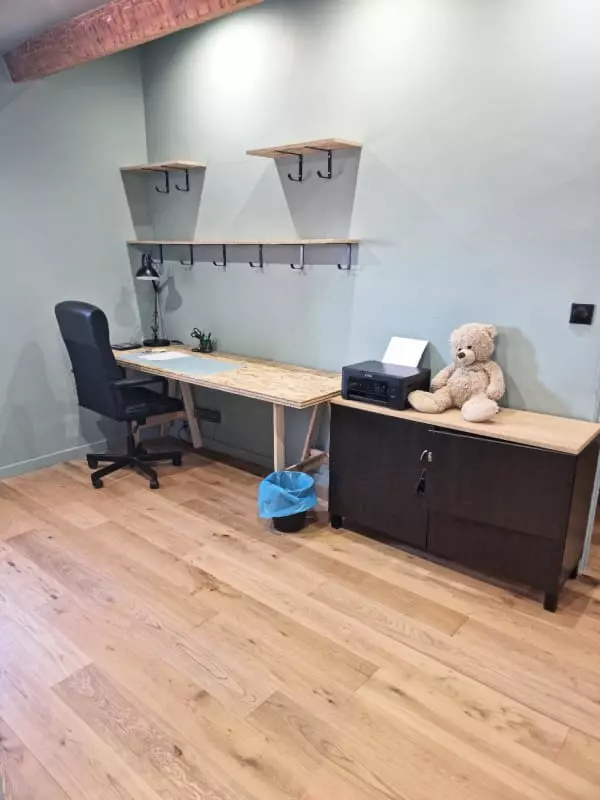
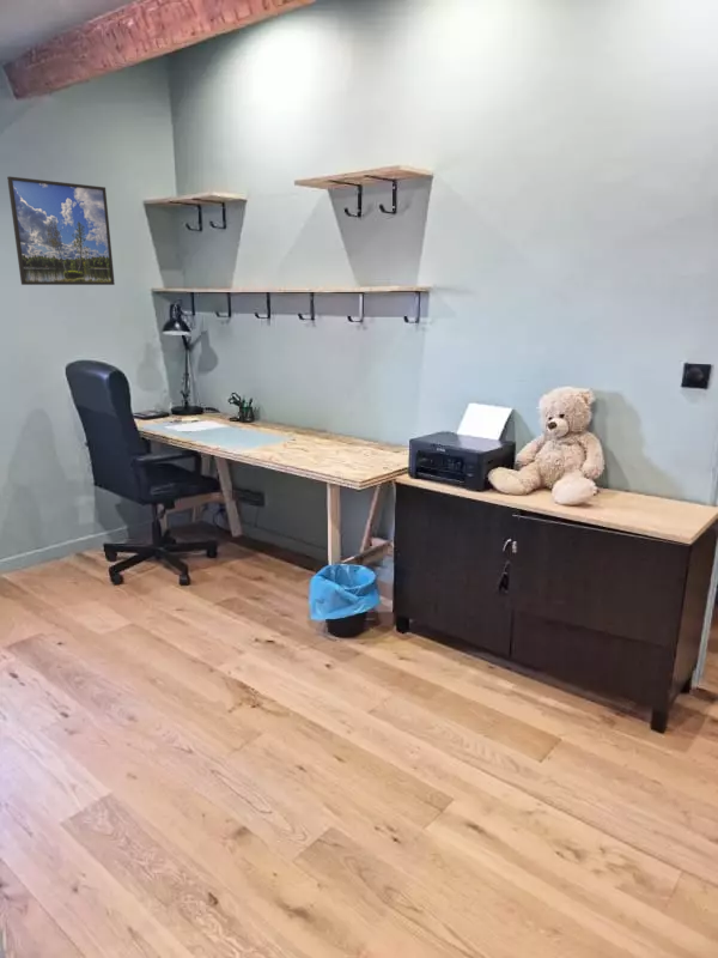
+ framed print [6,175,116,286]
